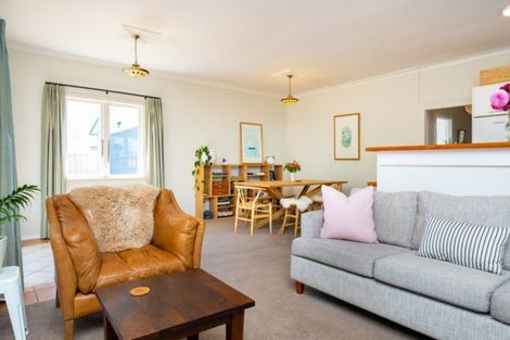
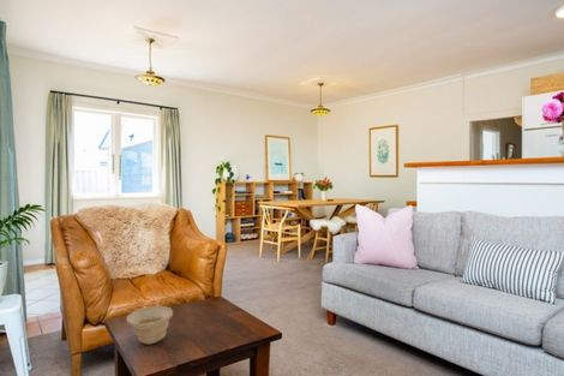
+ bowl [126,305,174,346]
